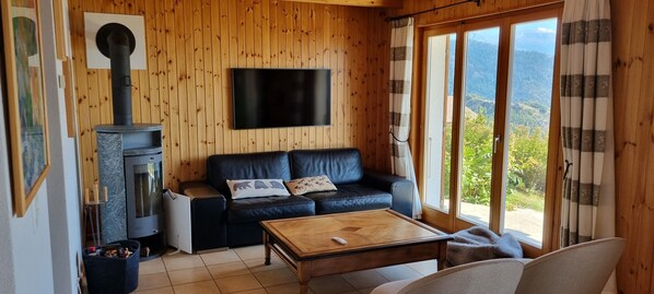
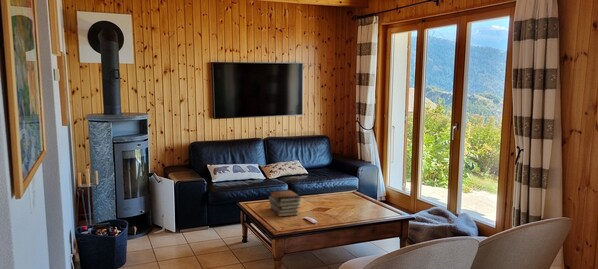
+ book stack [268,189,302,218]
